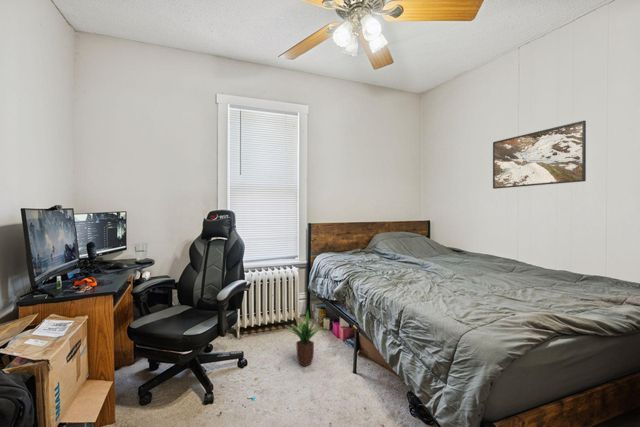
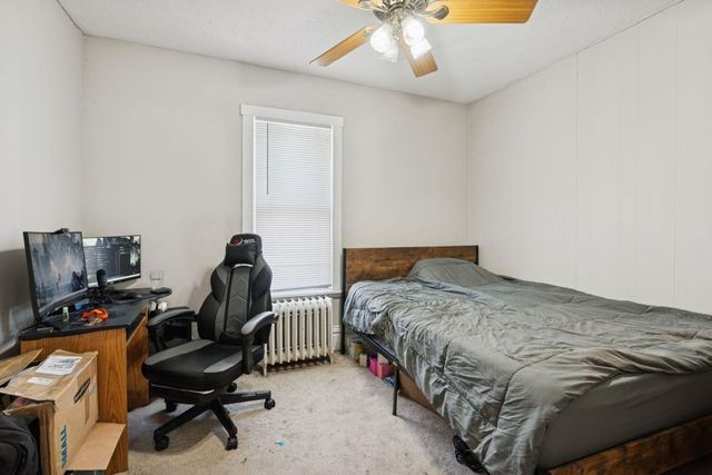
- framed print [492,119,587,190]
- potted plant [285,310,323,368]
